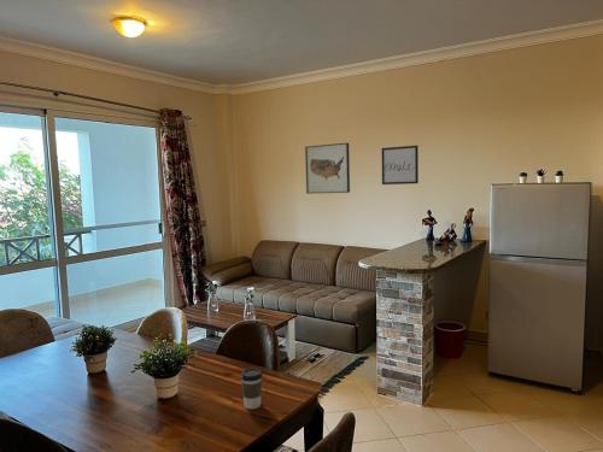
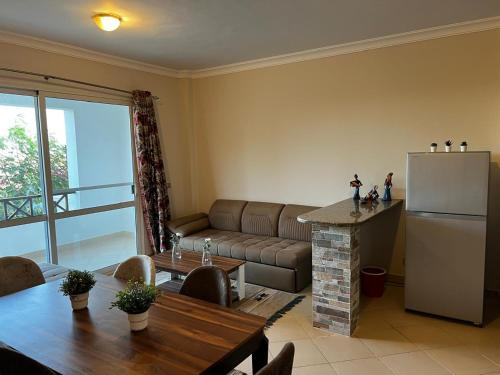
- wall art [381,145,420,186]
- coffee cup [239,366,264,410]
- wall art [304,142,351,194]
